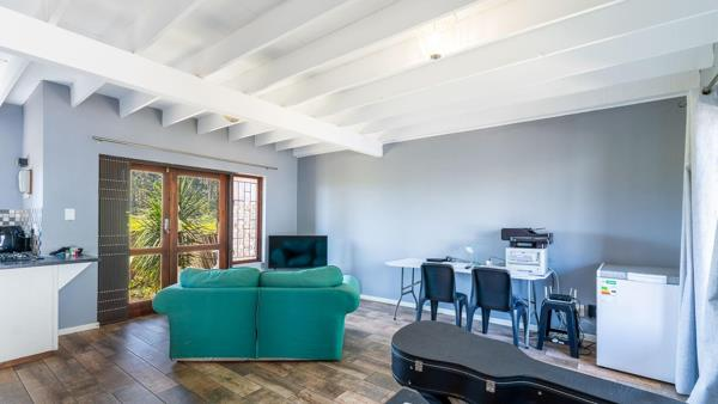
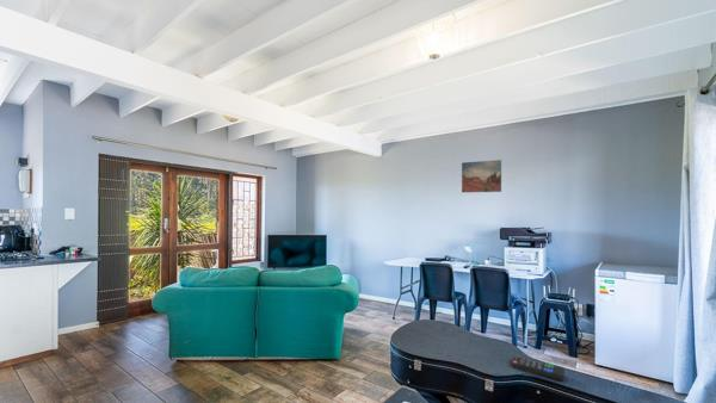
+ wall art [461,159,502,193]
+ remote control [511,355,566,382]
